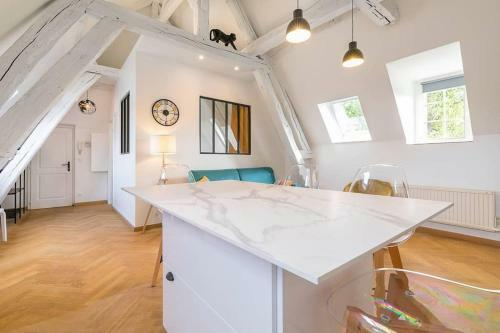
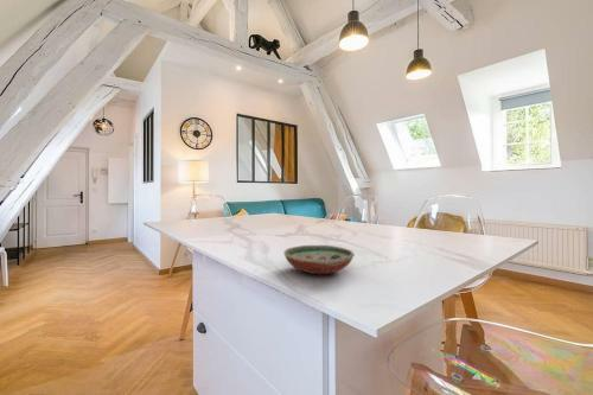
+ decorative bowl [282,244,356,275]
